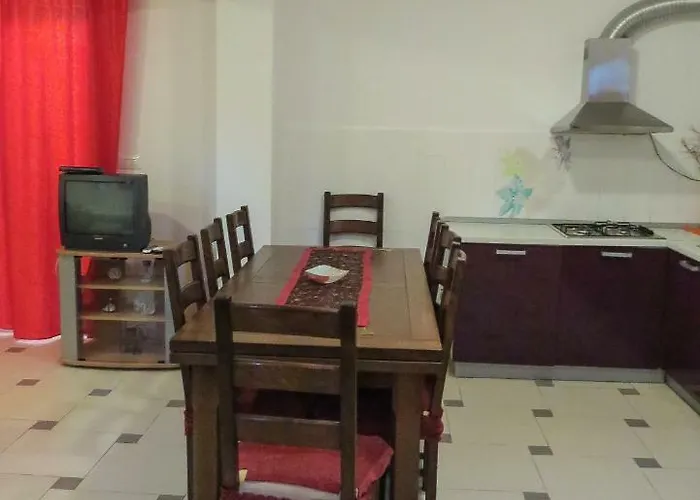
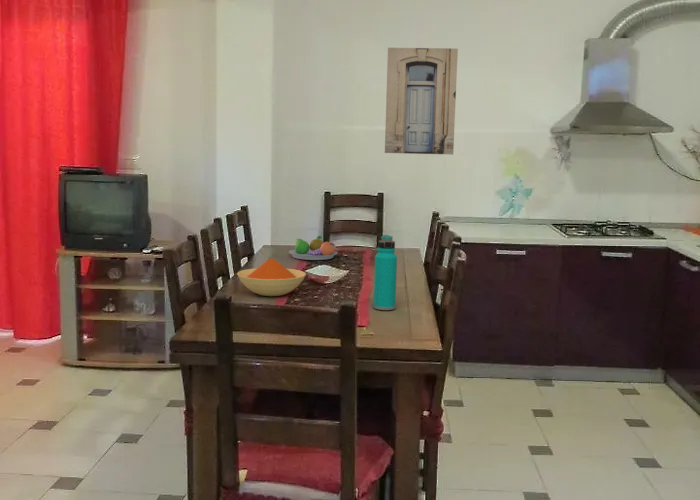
+ wall art [384,47,459,156]
+ water bottle [373,234,398,311]
+ fruit bowl [288,235,339,261]
+ bowl [236,258,307,297]
